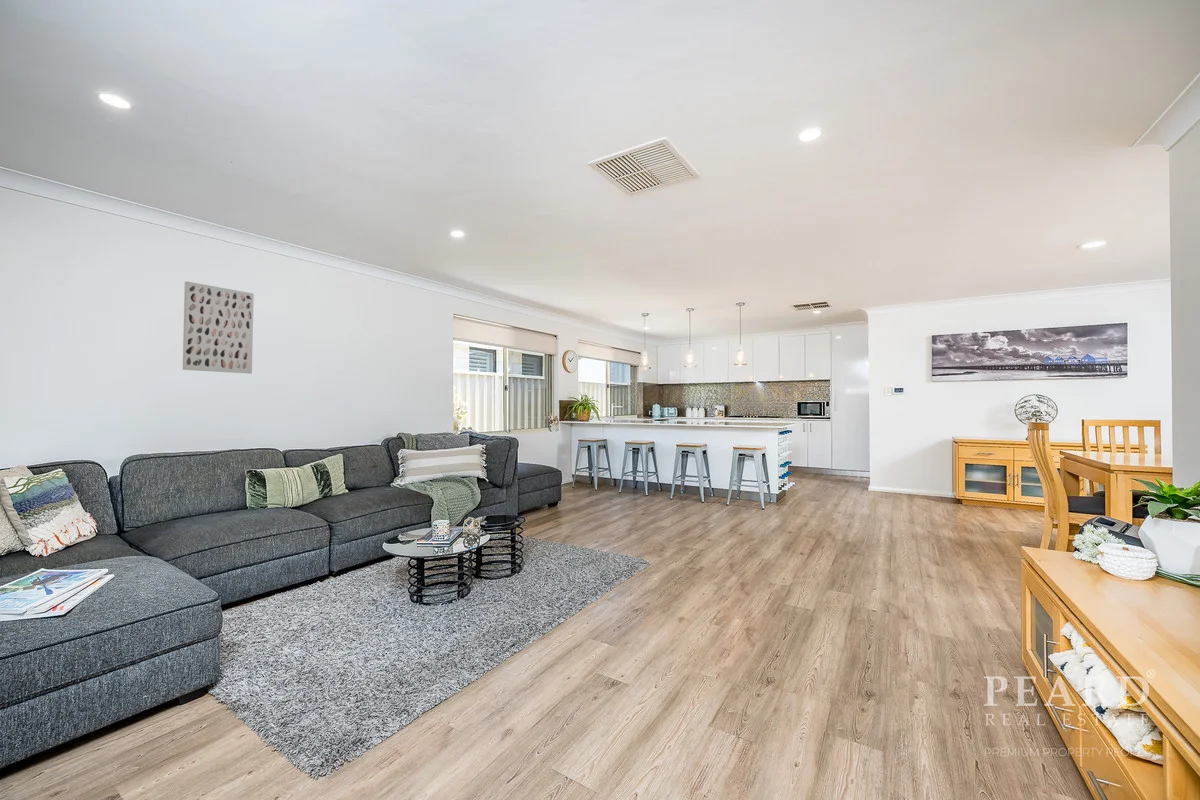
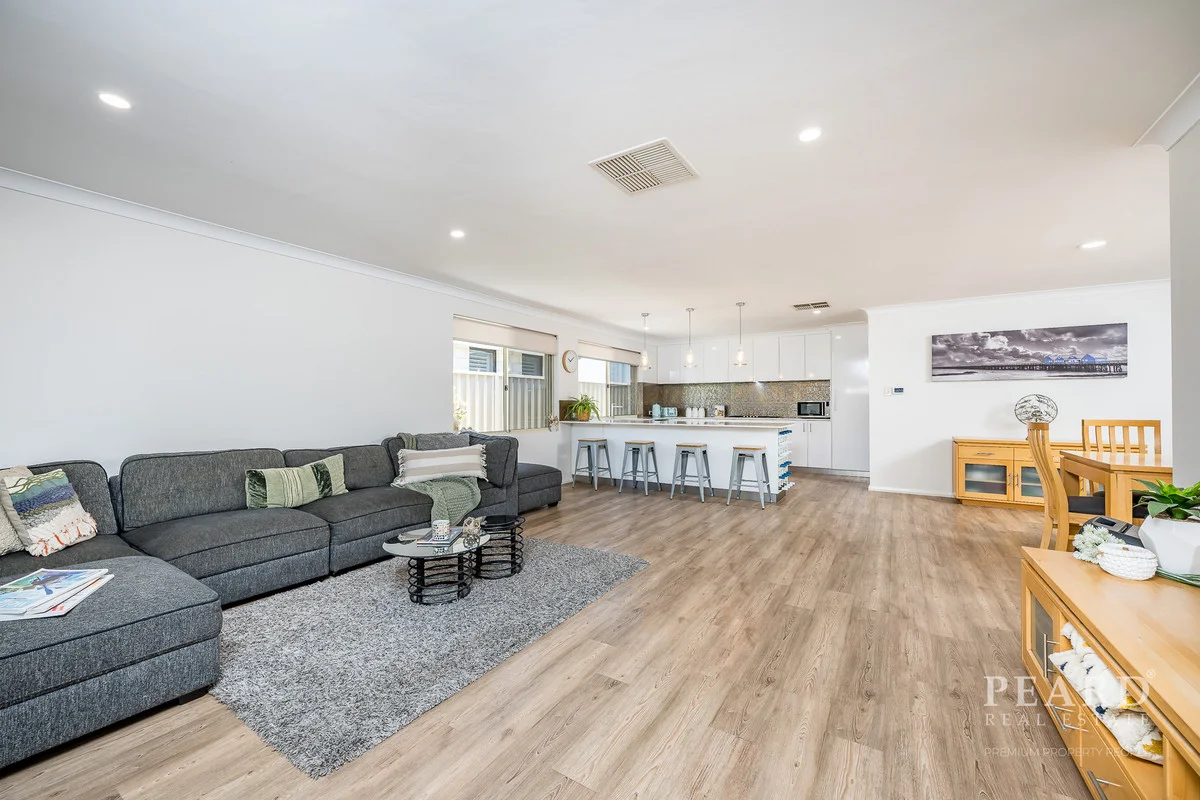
- wall art [182,280,255,374]
